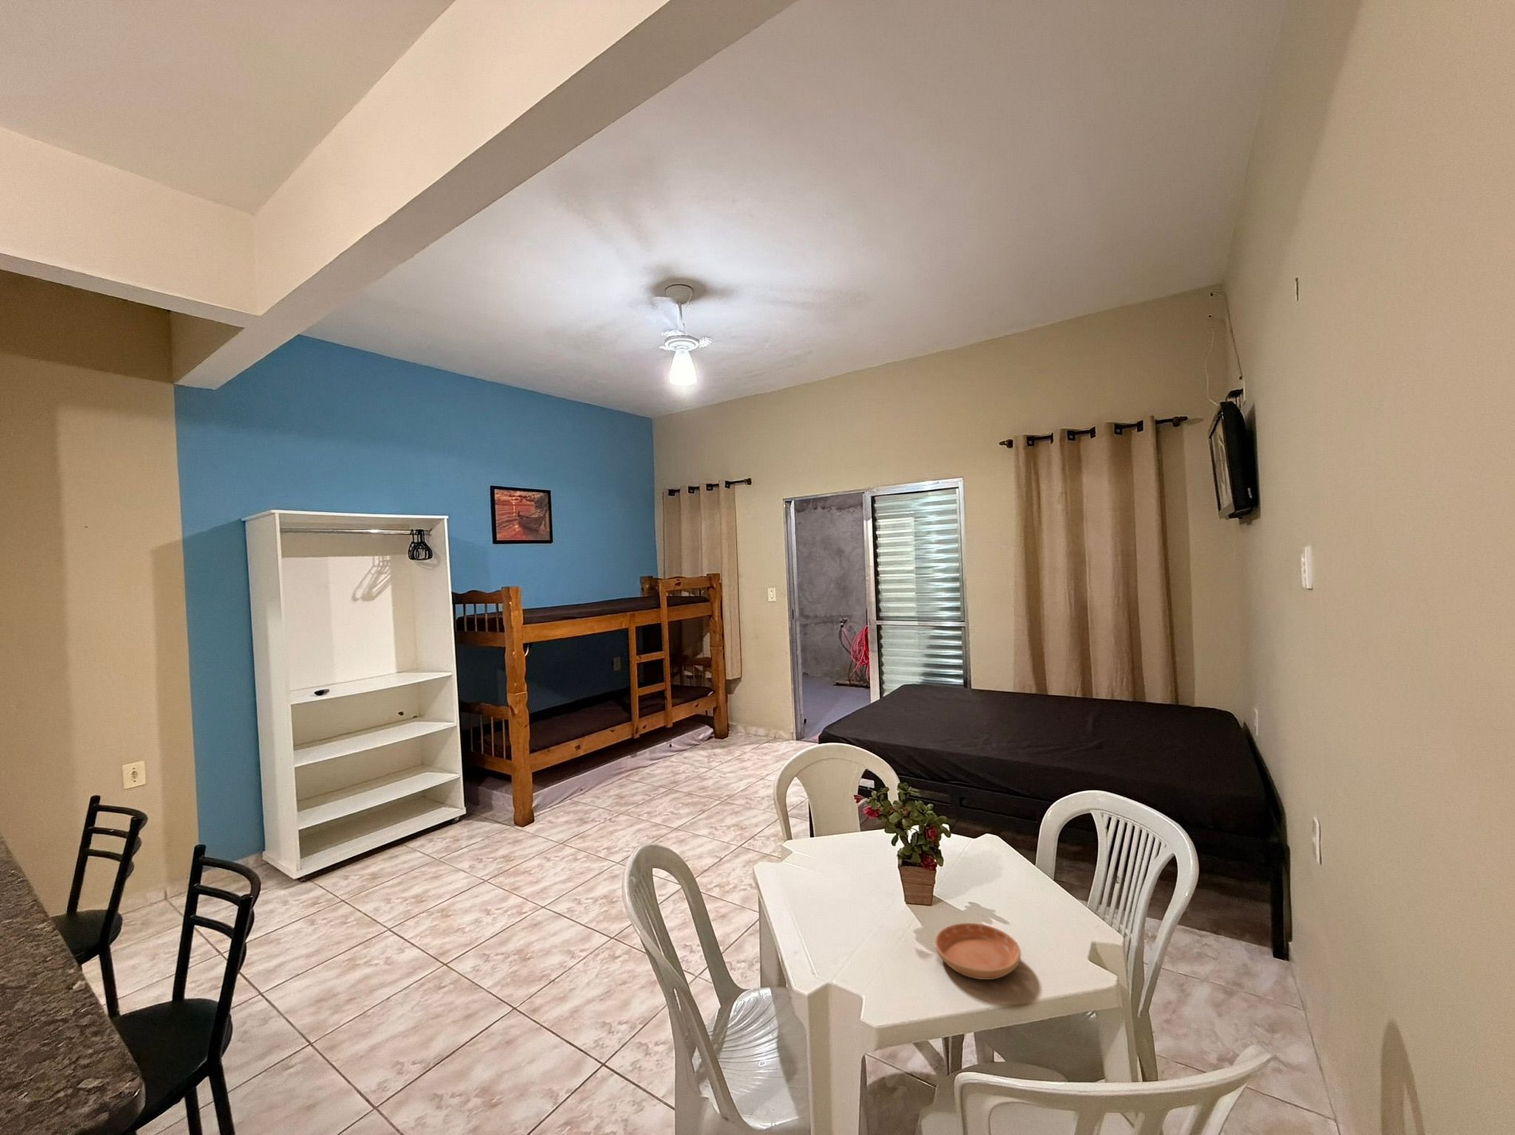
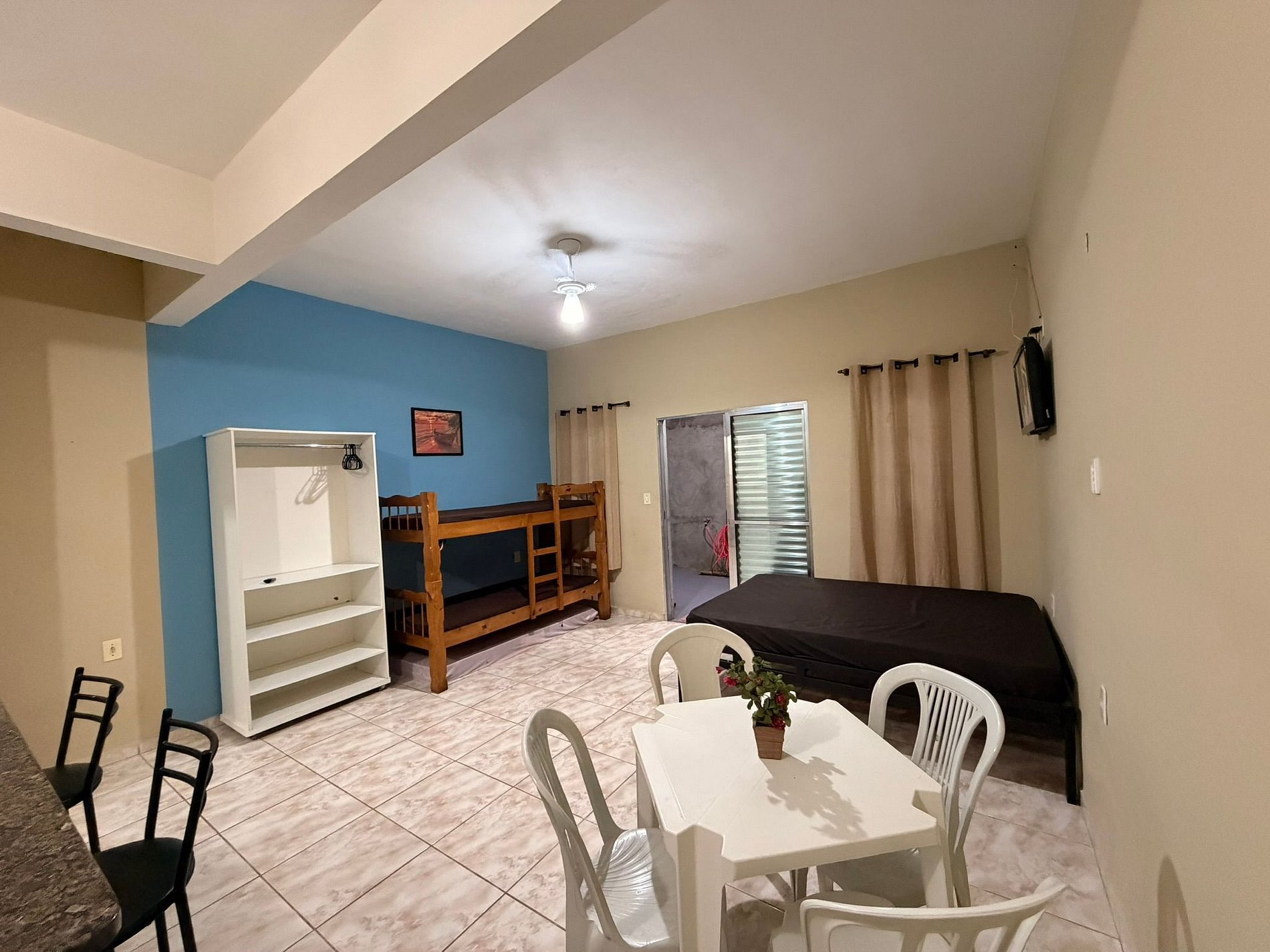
- saucer [934,923,1021,980]
